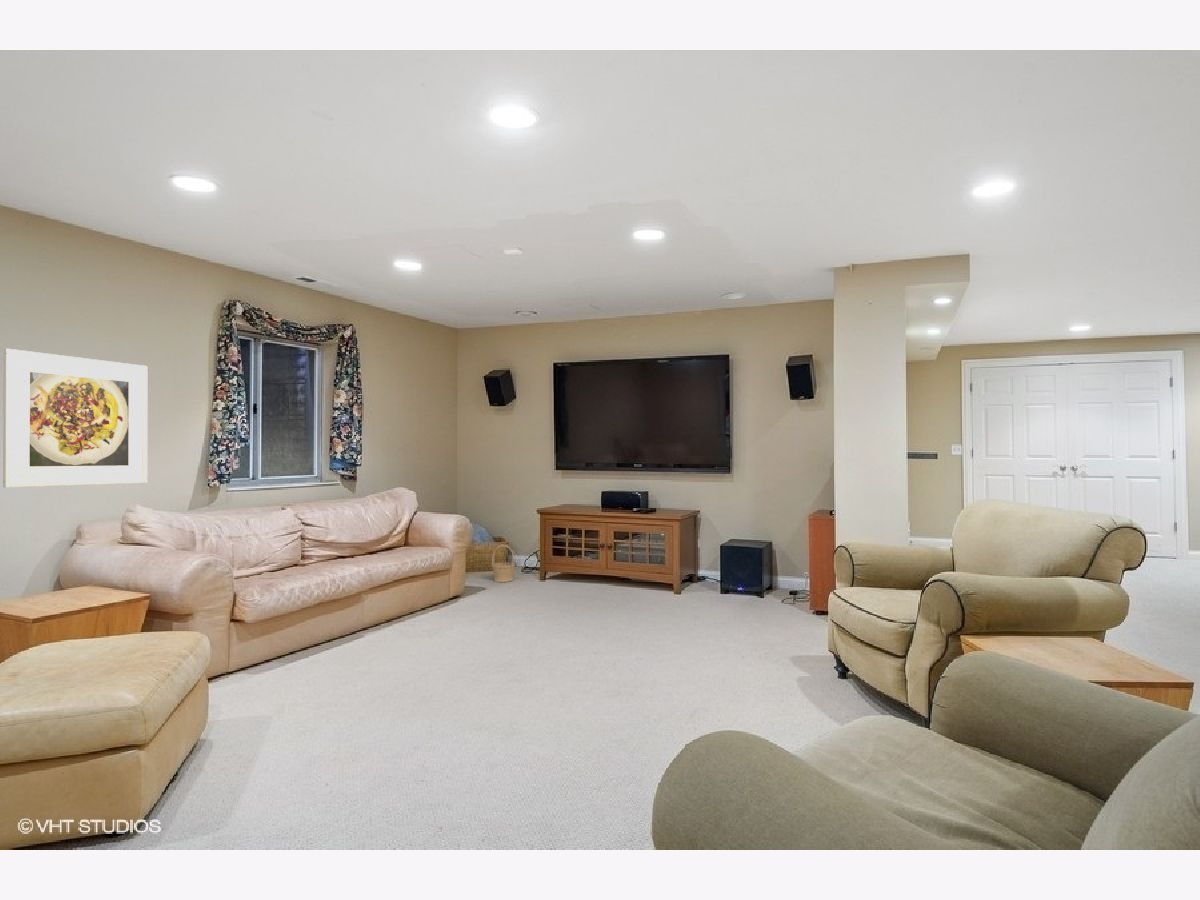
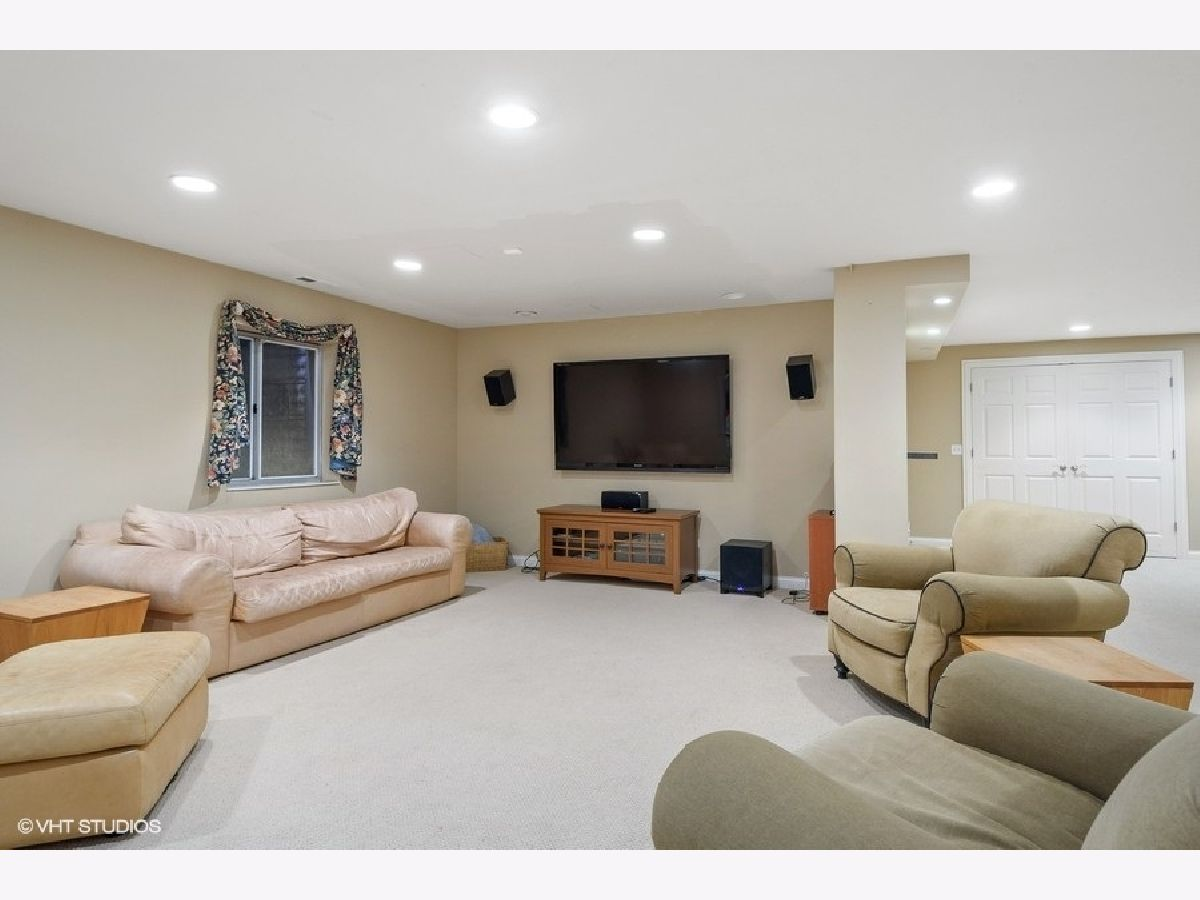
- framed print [2,348,148,488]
- basket [491,544,516,583]
